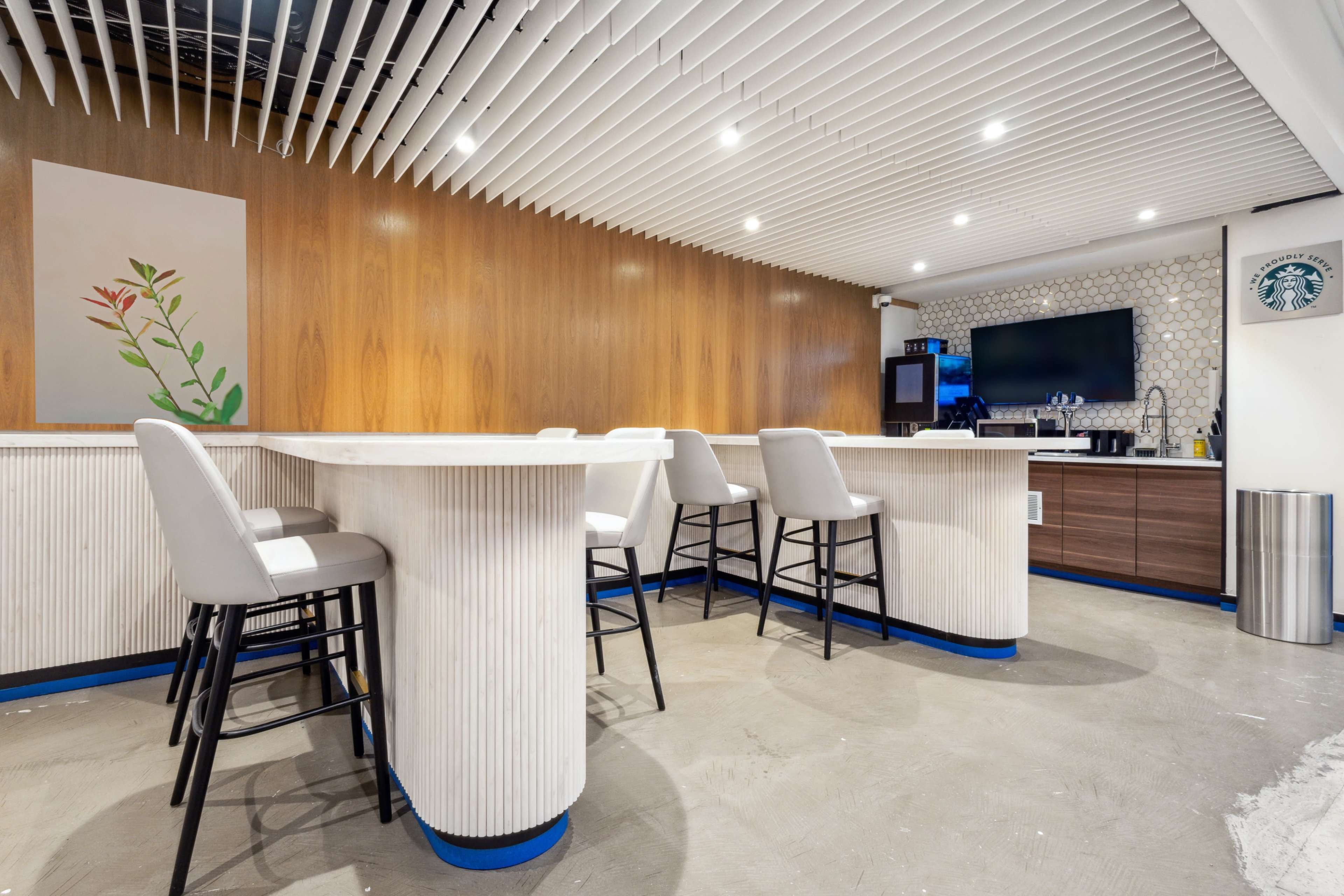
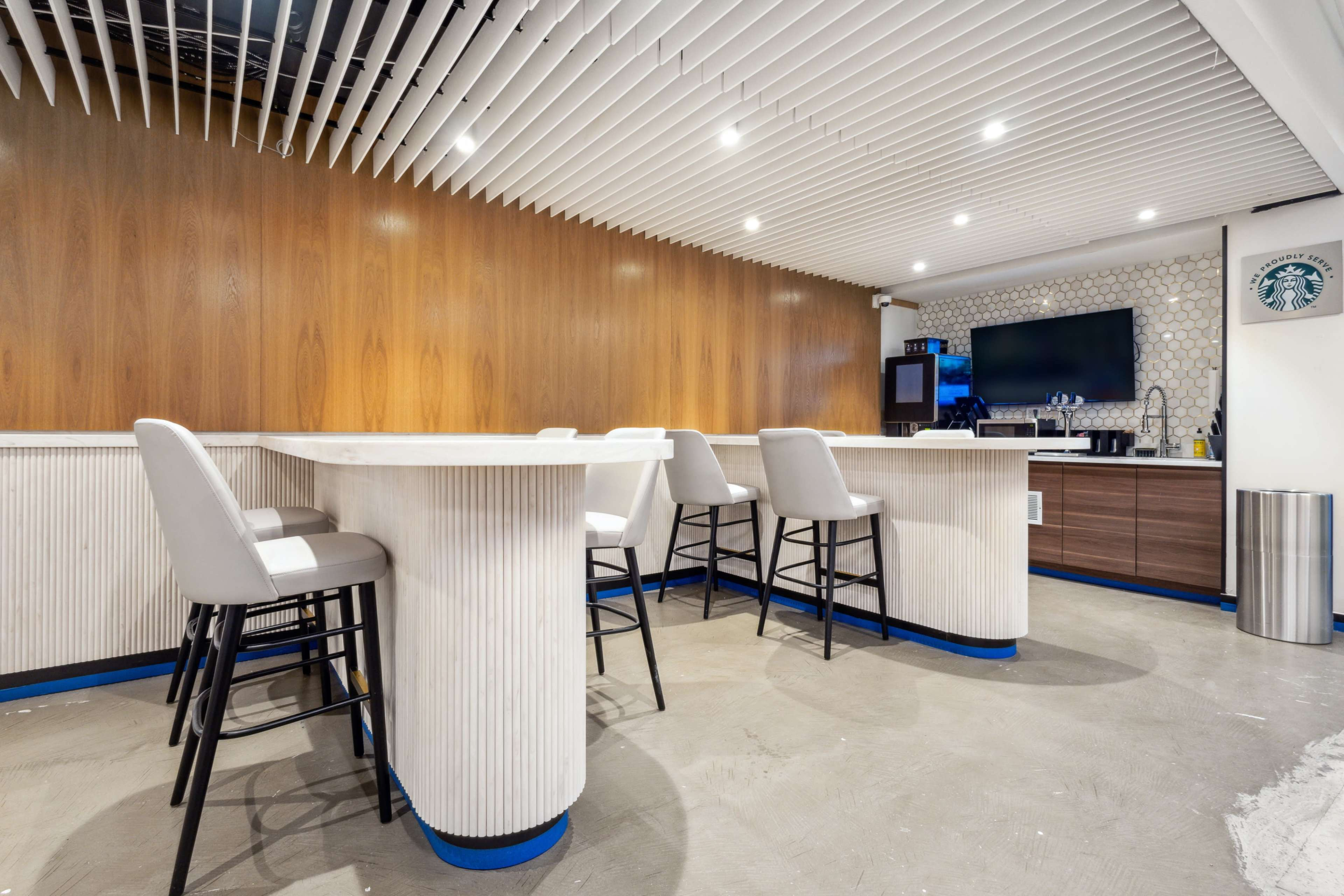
- wall art [32,159,248,426]
